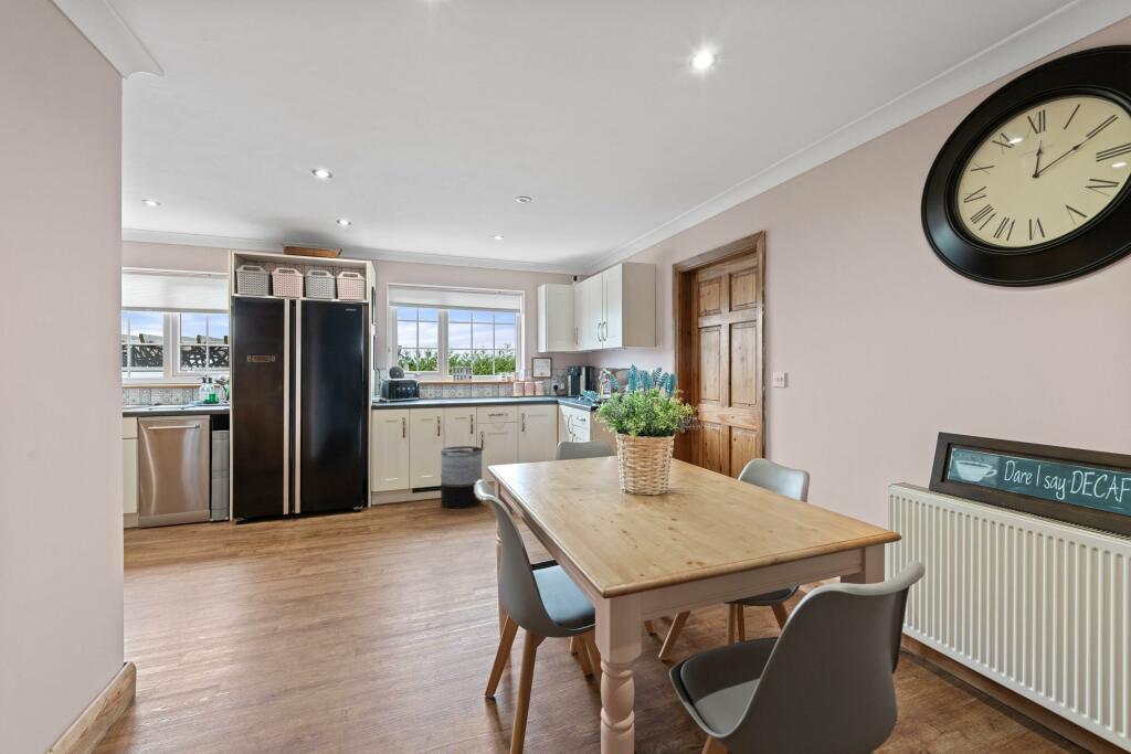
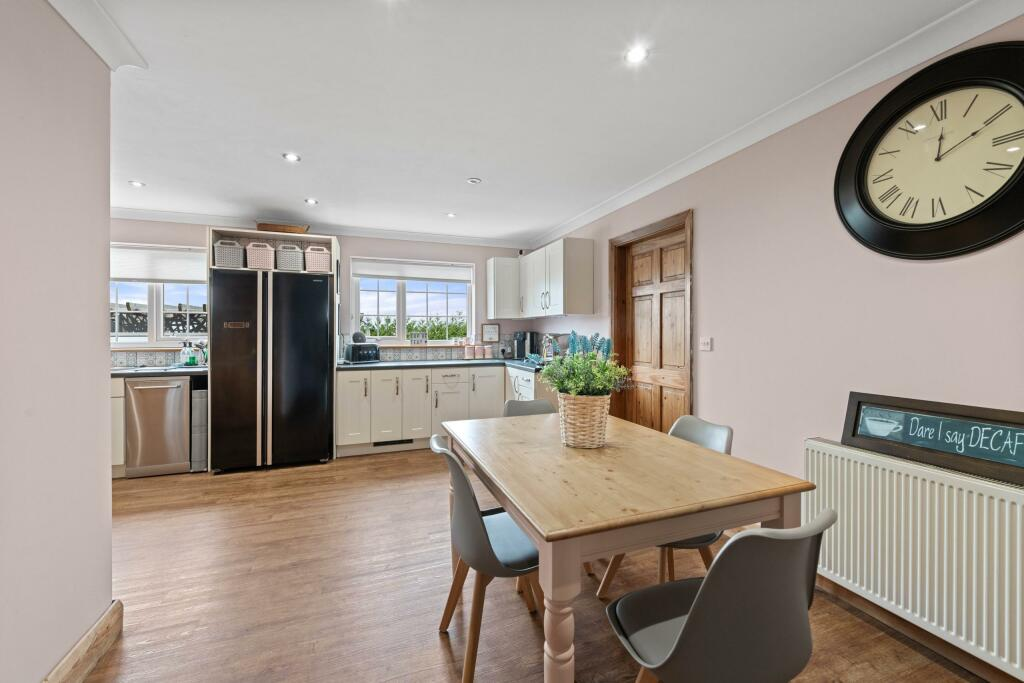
- trash can [440,445,483,509]
